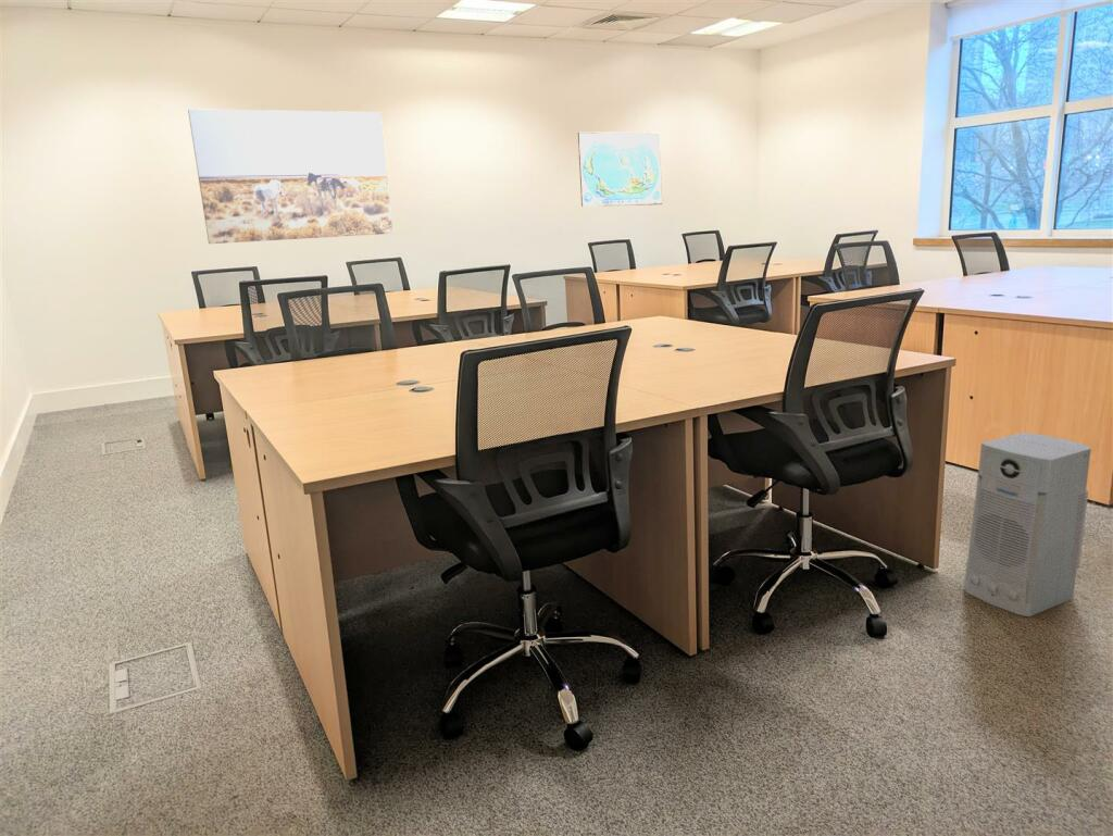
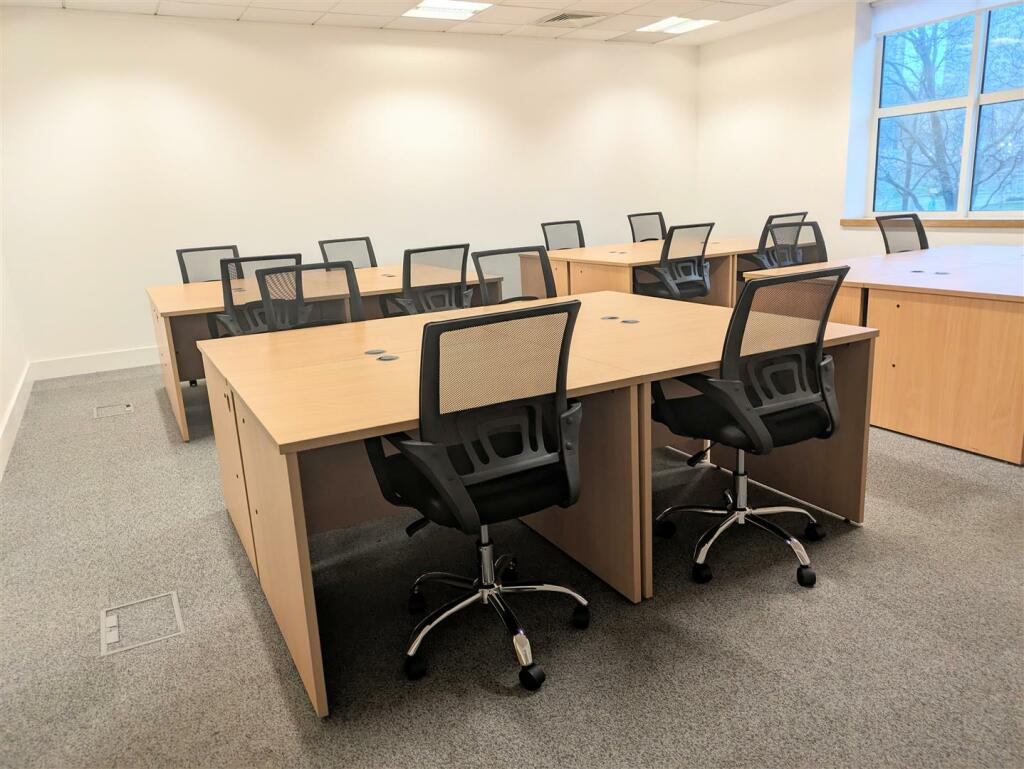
- world map [577,130,663,208]
- air purifier [962,432,1092,619]
- wall art [187,108,393,245]
